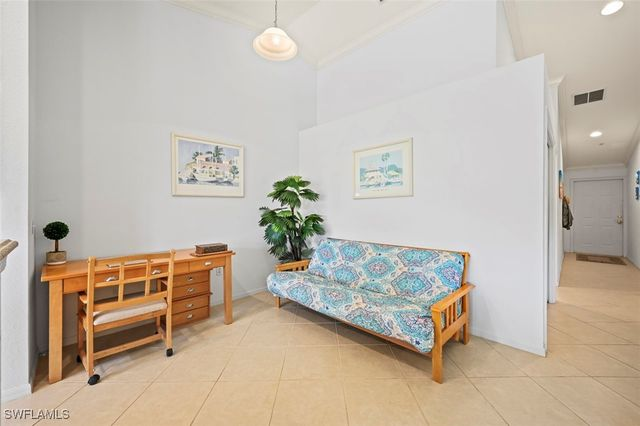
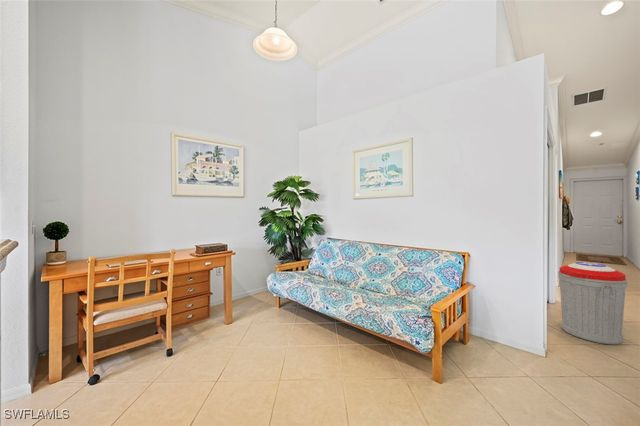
+ trash can [557,261,628,345]
